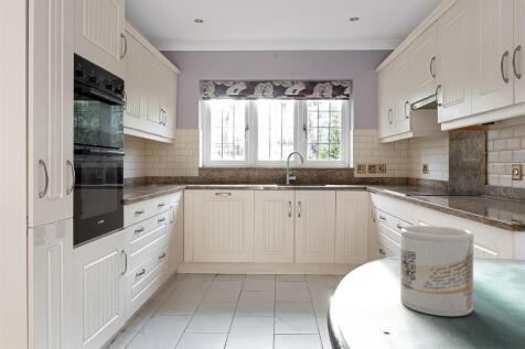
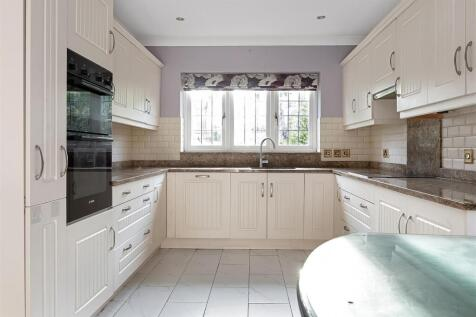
- mug [398,225,474,317]
